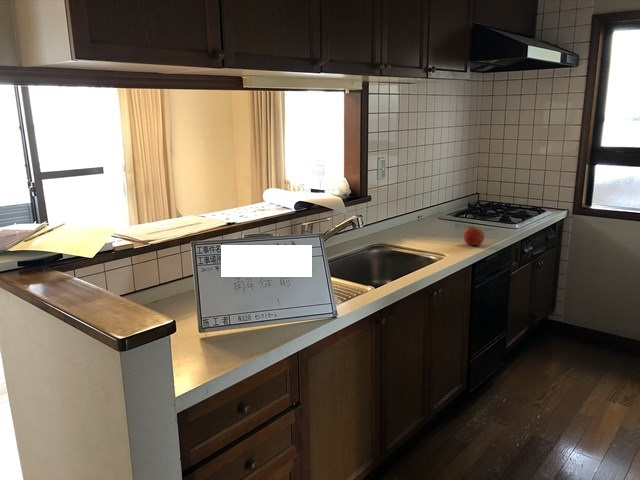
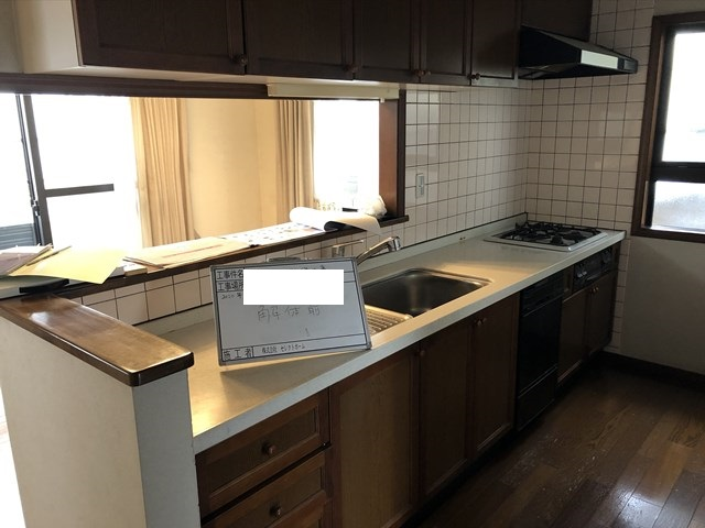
- fruit [463,224,485,246]
